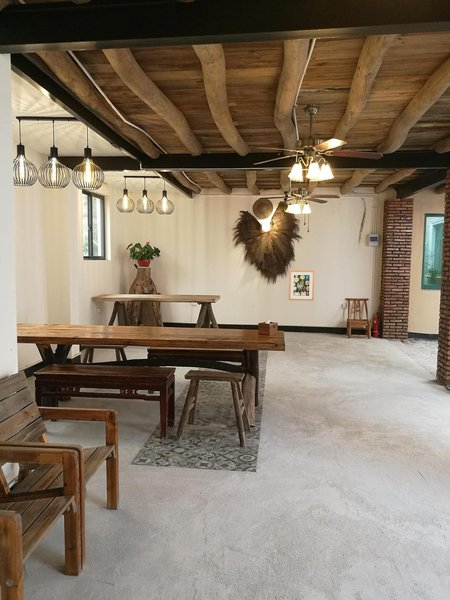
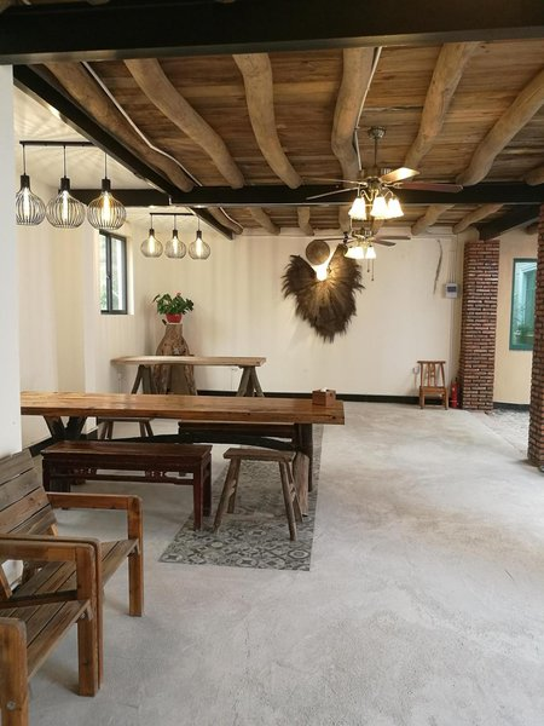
- wall art [288,269,315,301]
